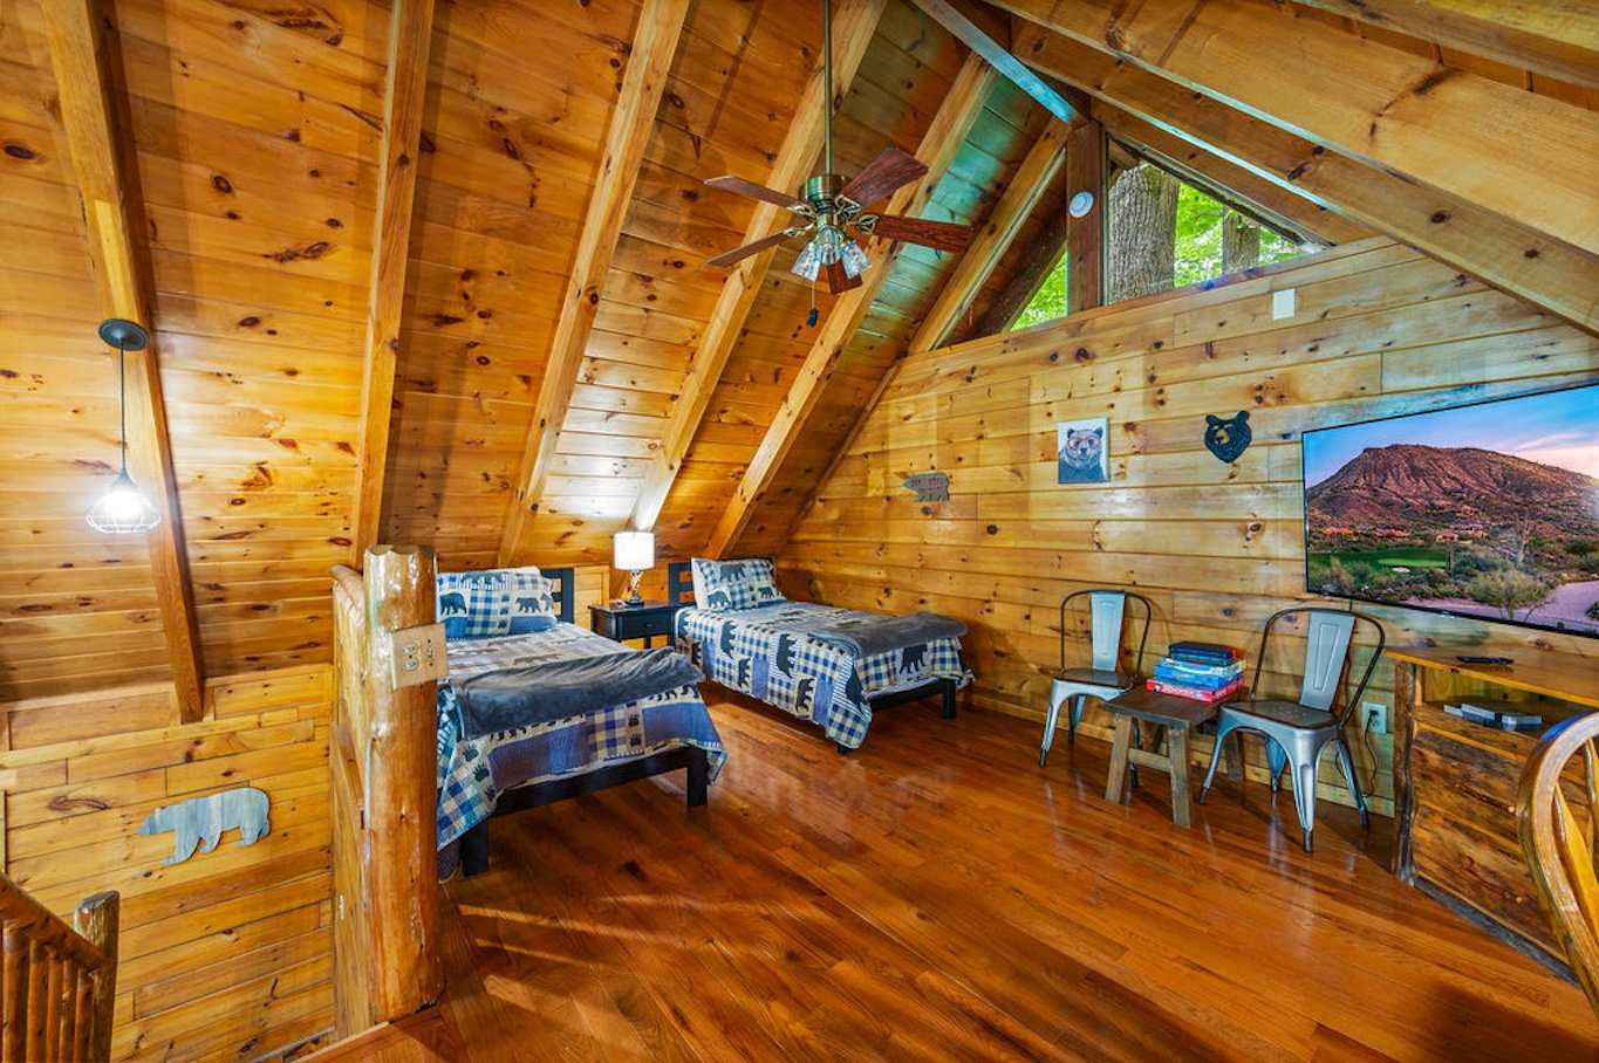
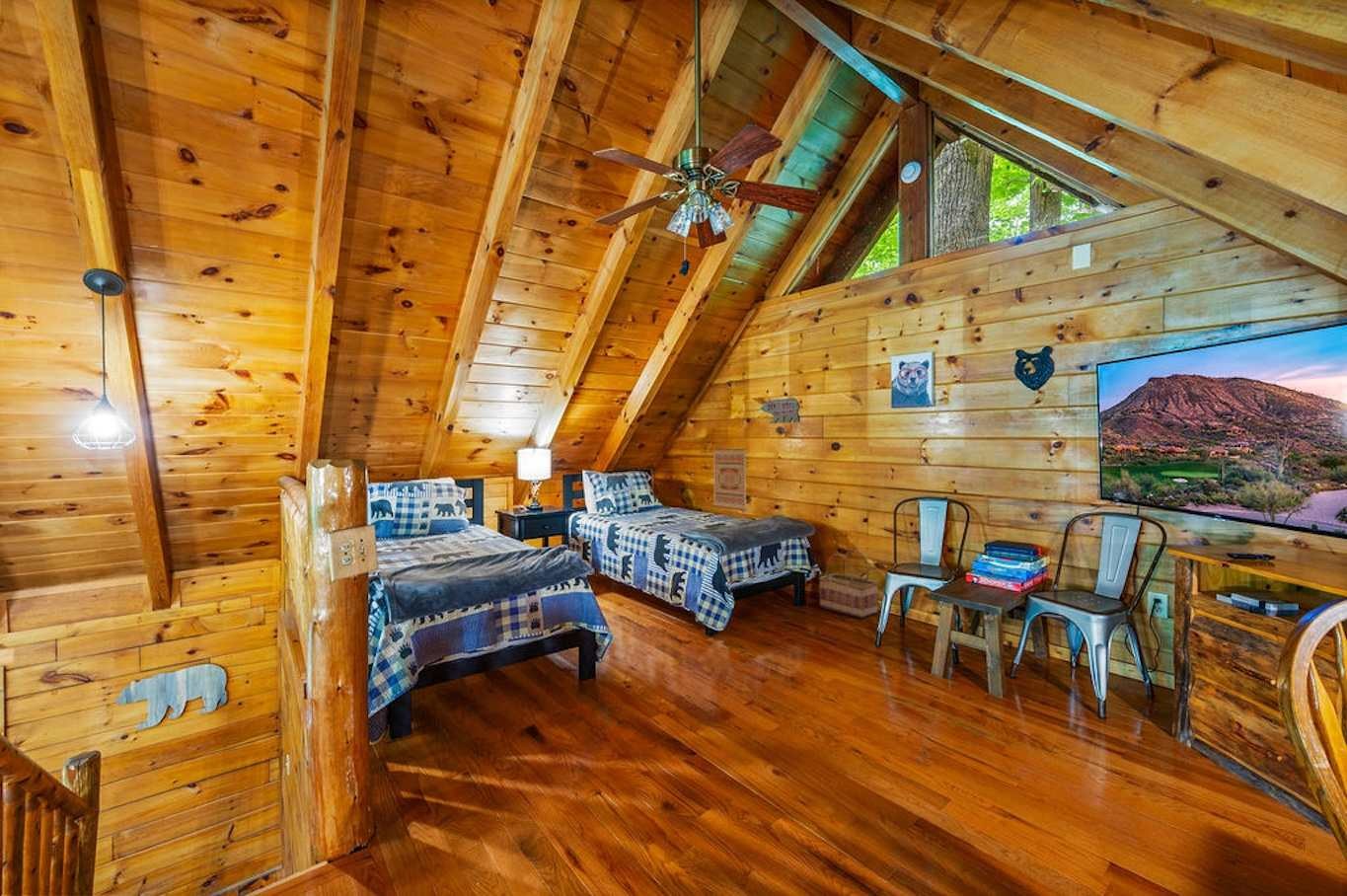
+ basket [818,549,879,619]
+ wall art [711,448,748,512]
